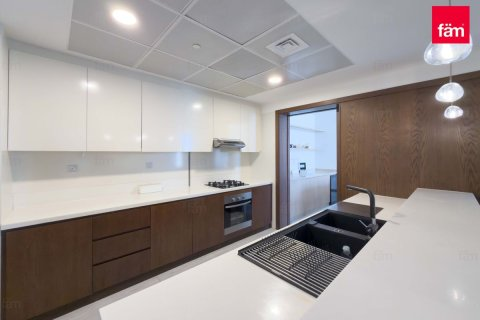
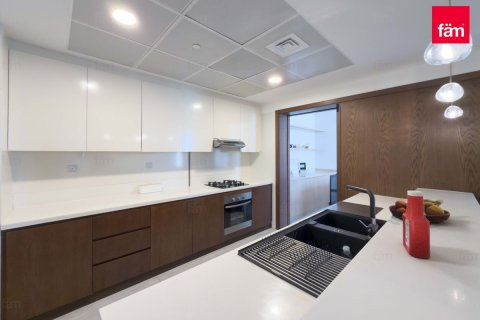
+ soap bottle [402,190,431,260]
+ fruit bowl [388,198,451,224]
